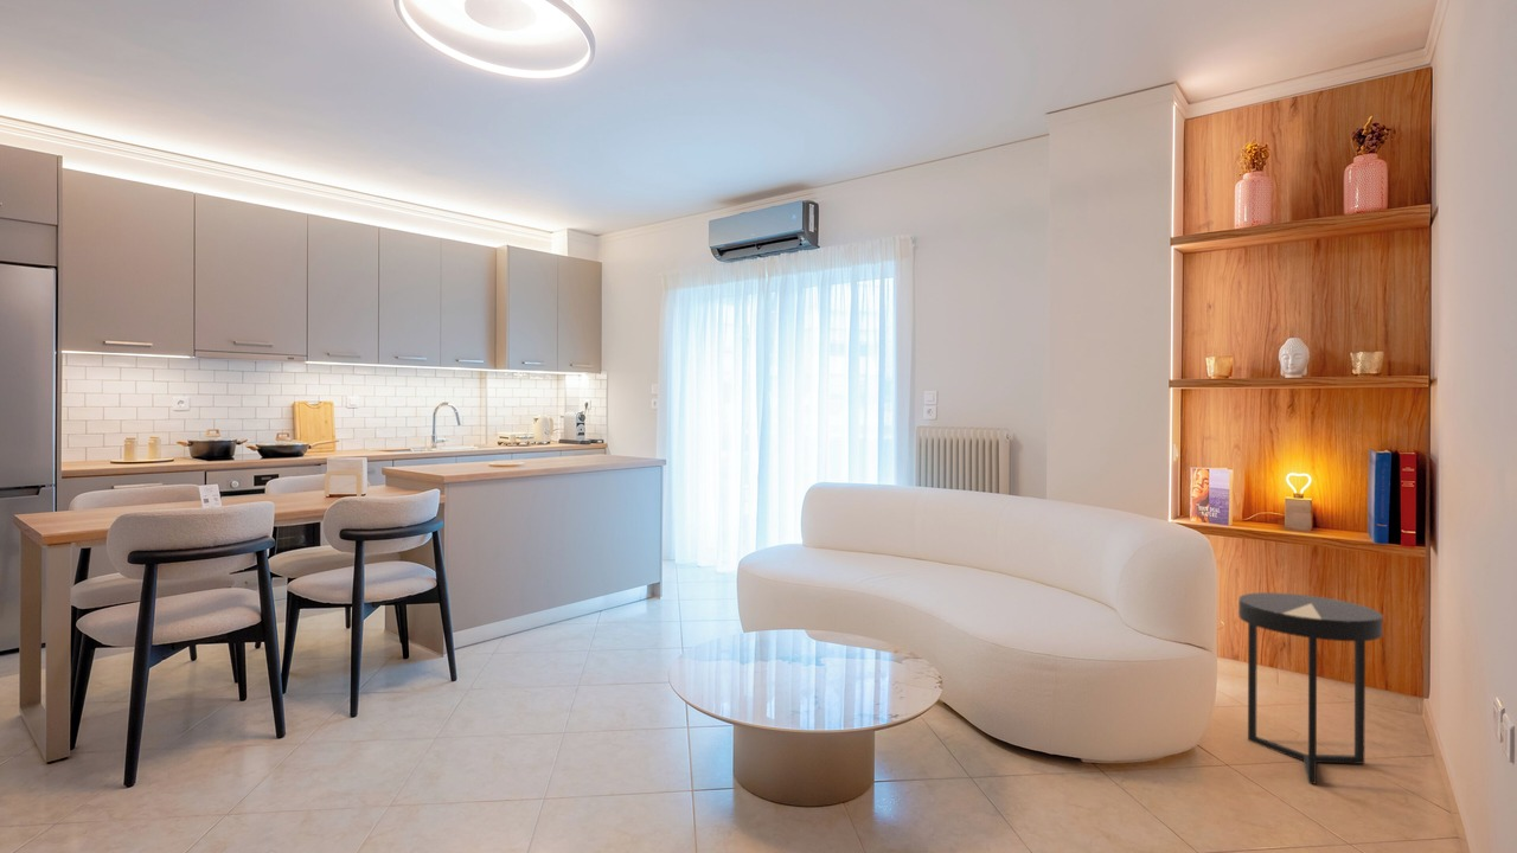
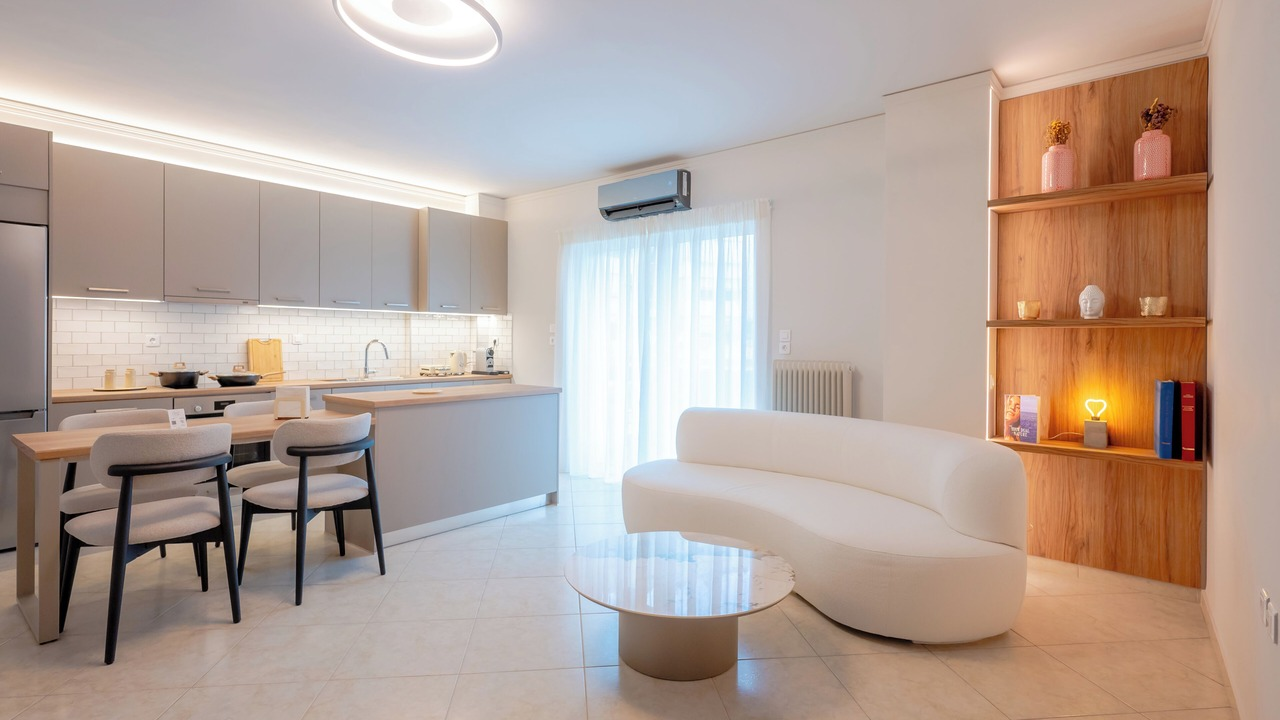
- side table [1237,591,1383,785]
